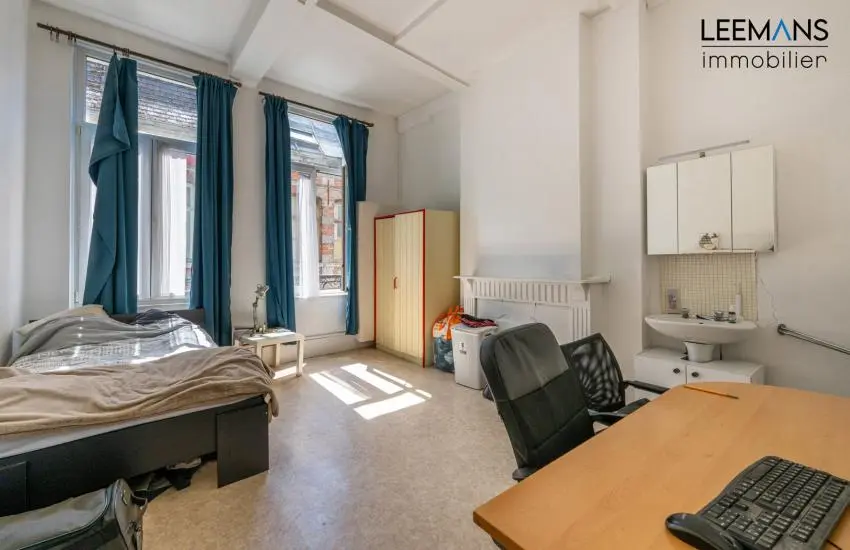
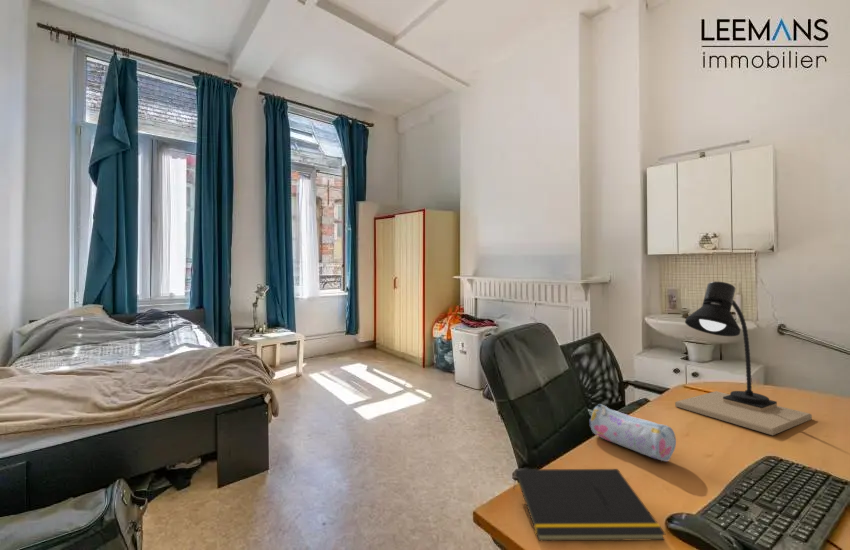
+ desk lamp [674,281,813,436]
+ notepad [512,468,666,542]
+ pencil case [588,403,677,462]
